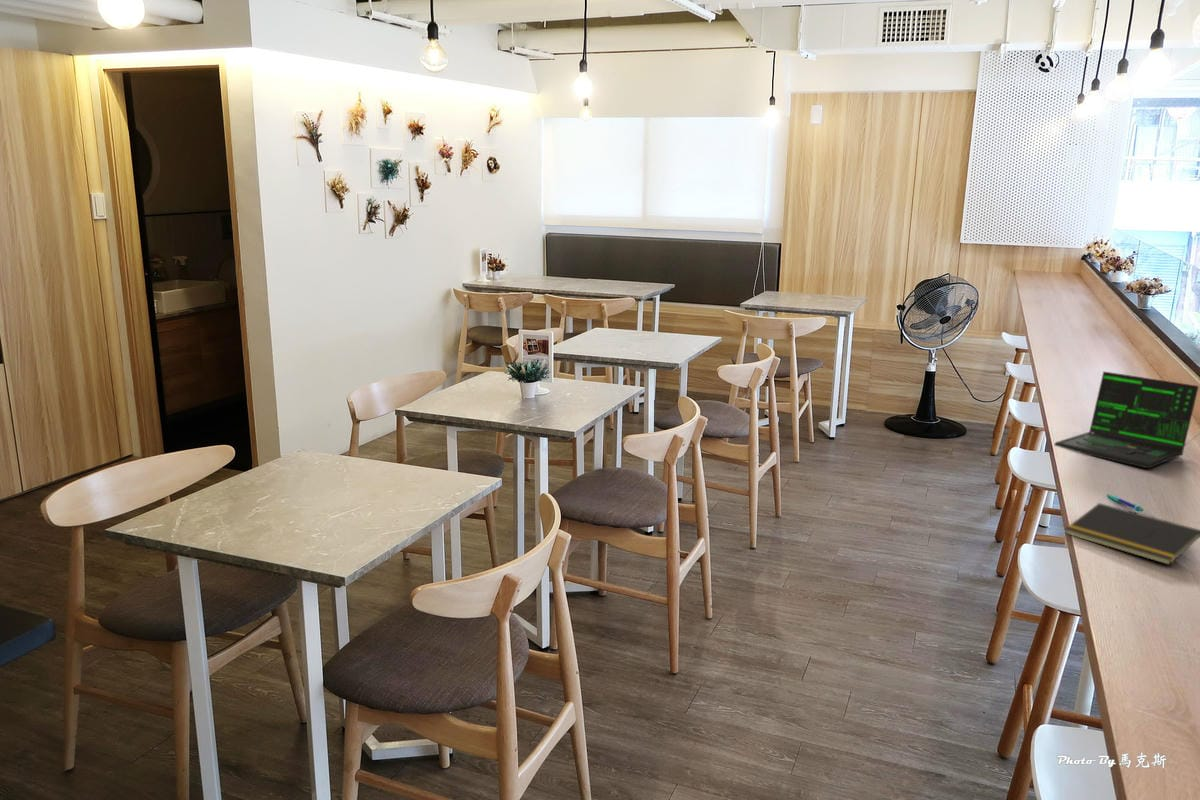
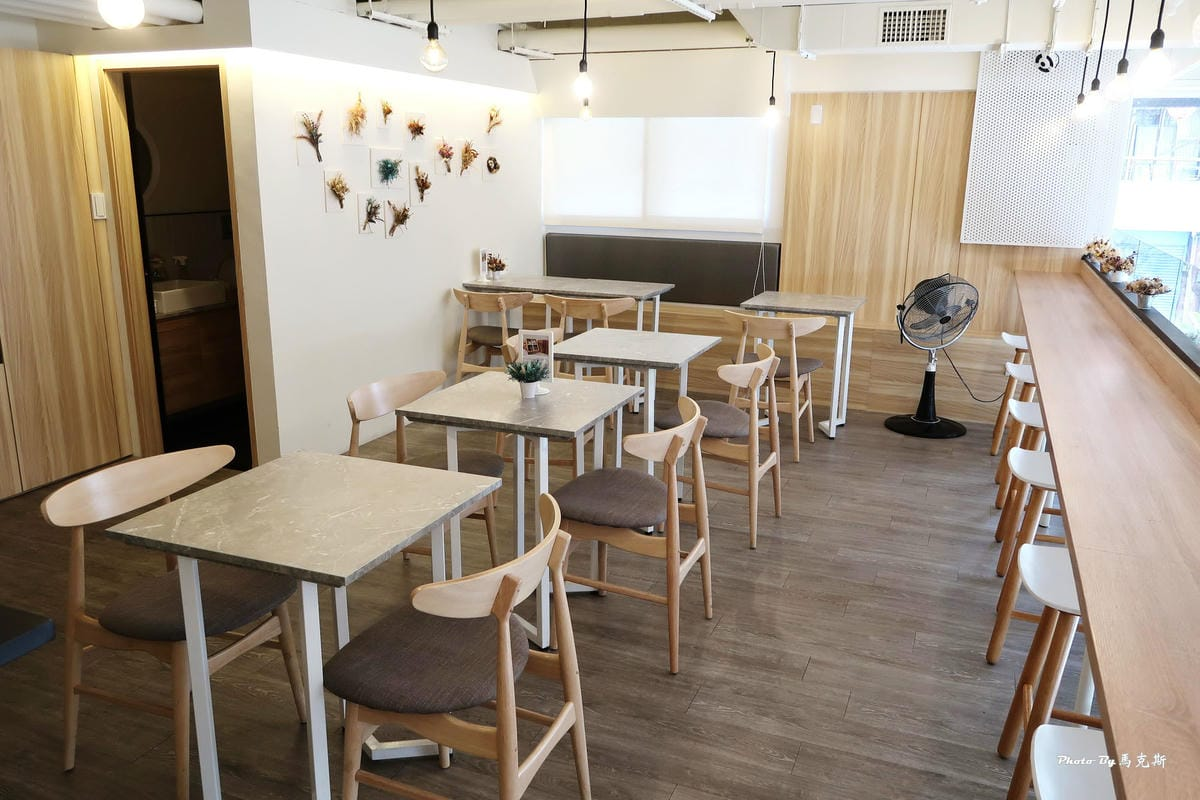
- notepad [1064,502,1200,566]
- pen [1106,494,1144,513]
- laptop [1053,370,1200,470]
